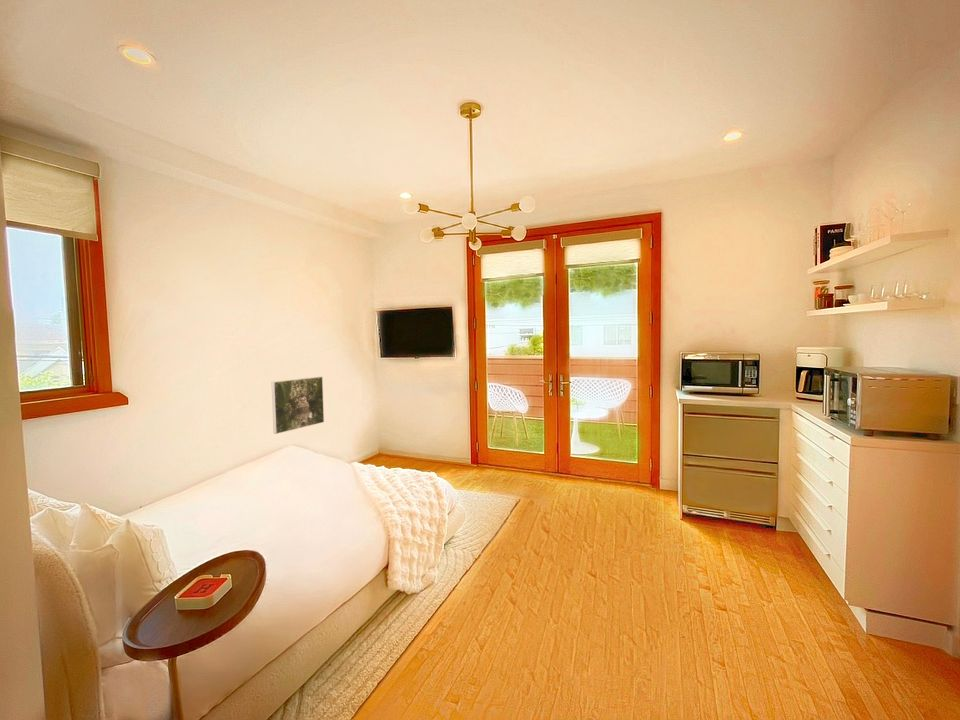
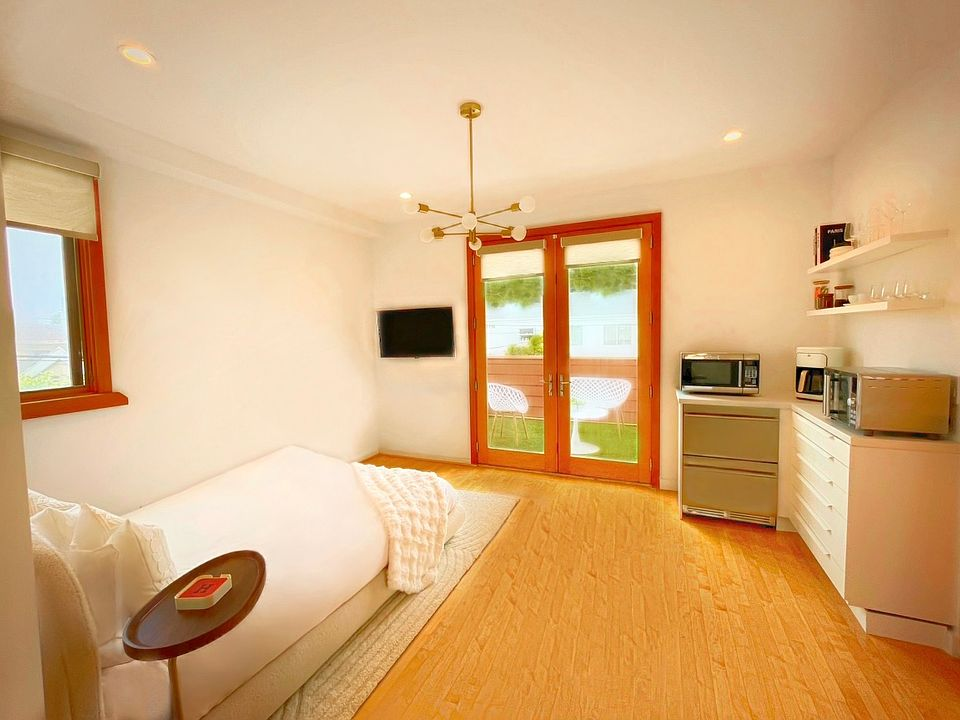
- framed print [271,376,325,435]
